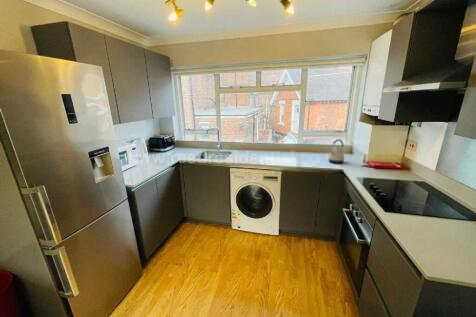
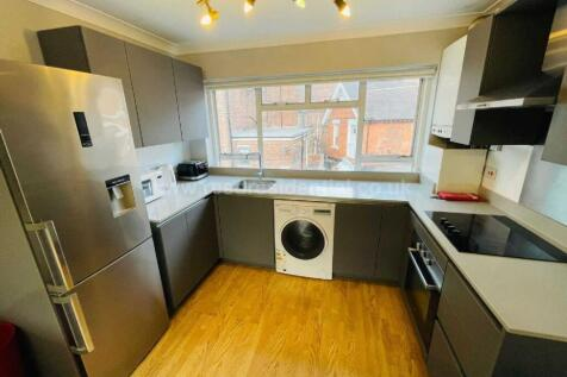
- kettle [327,138,345,165]
